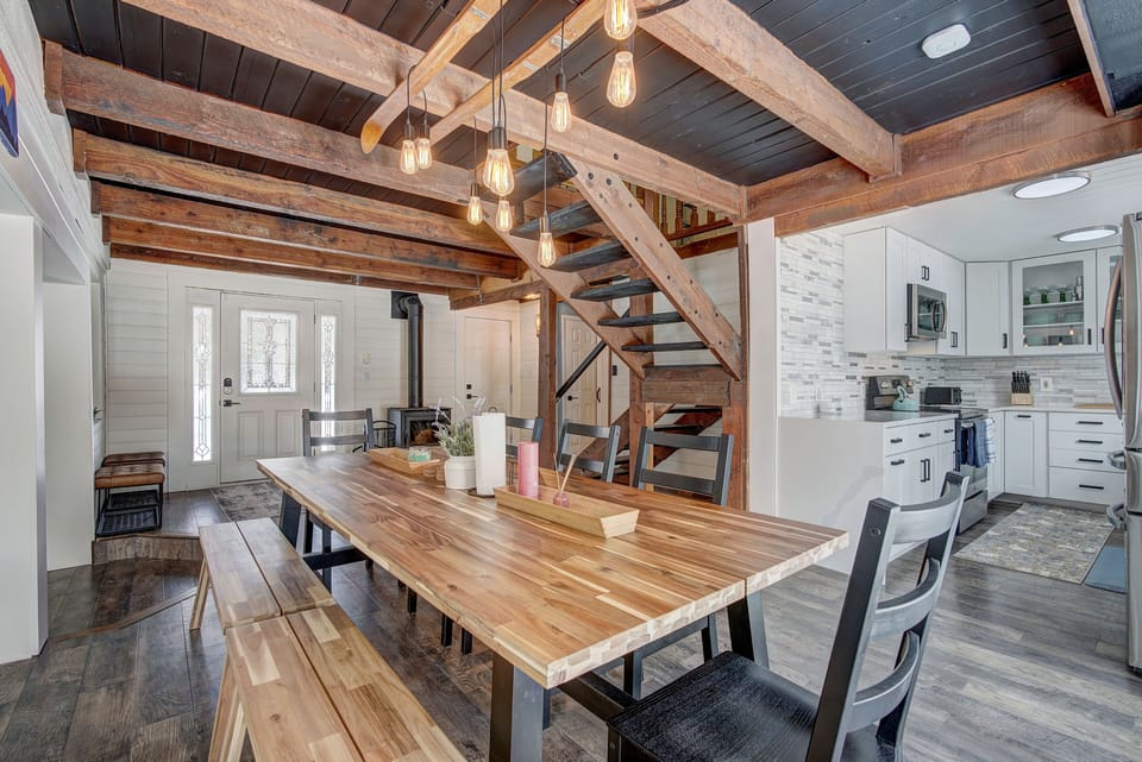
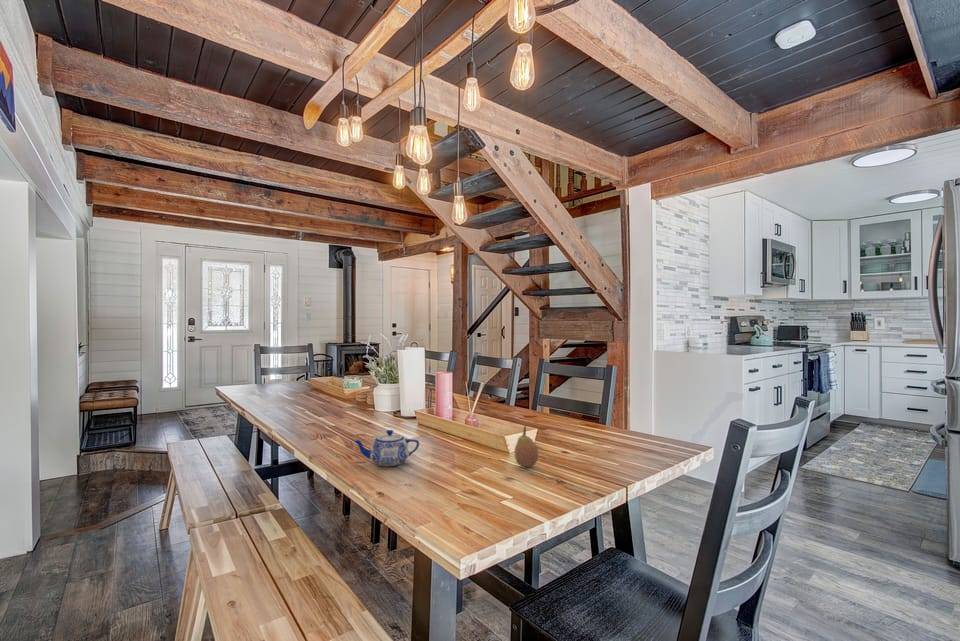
+ teapot [352,429,420,467]
+ fruit [514,425,539,468]
